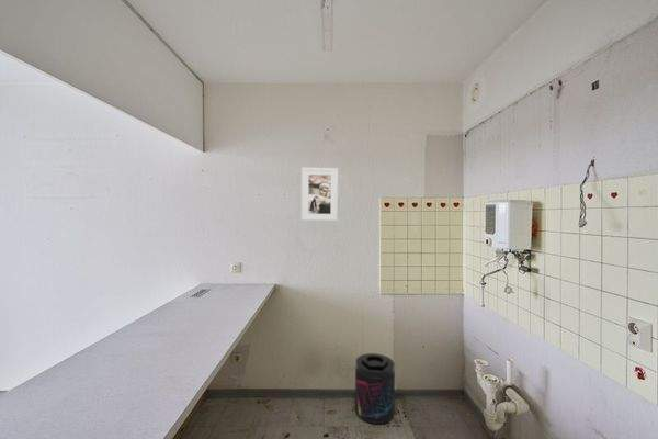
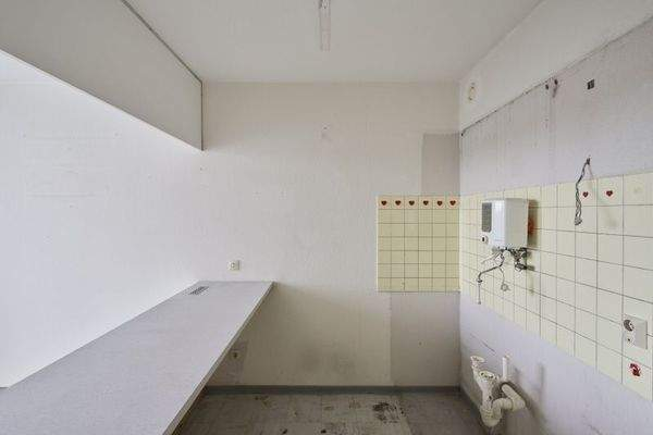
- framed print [300,167,339,222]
- supplement container [354,352,396,425]
